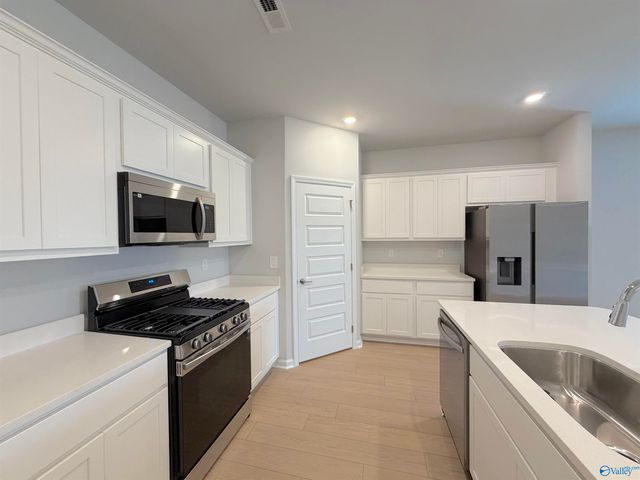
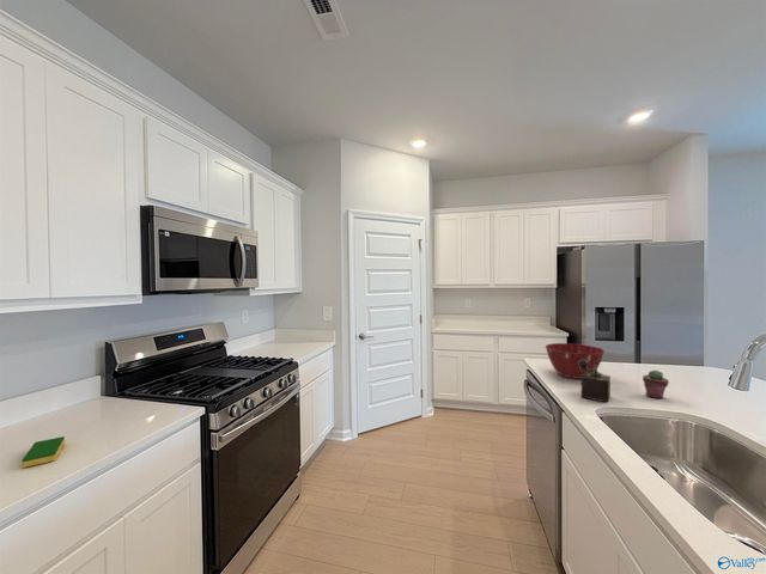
+ mixing bowl [545,342,606,380]
+ potted succulent [642,370,670,399]
+ pepper mill [578,360,612,403]
+ dish sponge [20,435,66,469]
